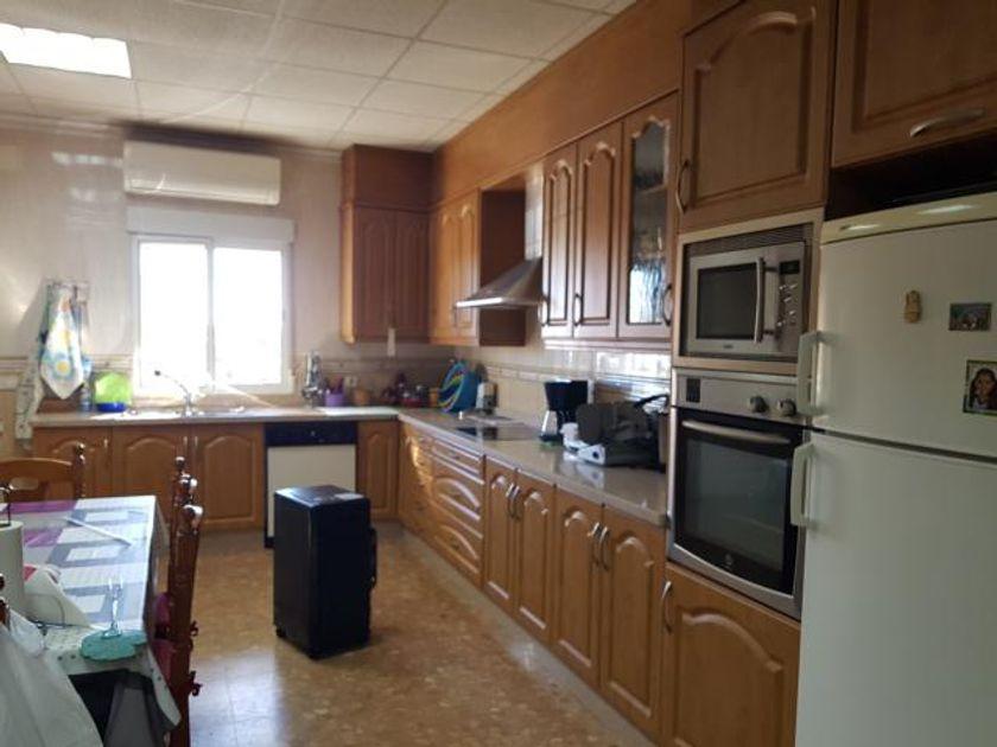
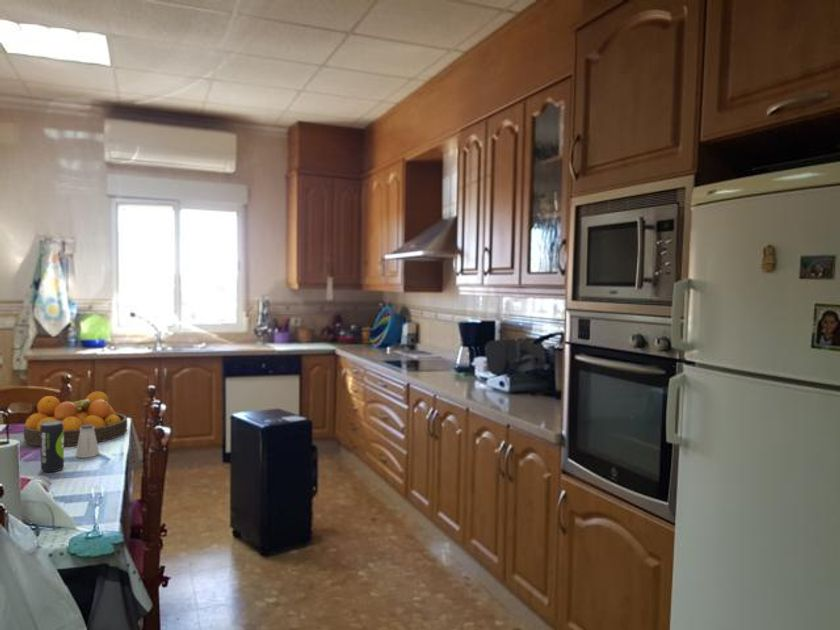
+ beverage can [39,421,65,473]
+ fruit bowl [23,391,128,447]
+ saltshaker [74,425,100,459]
